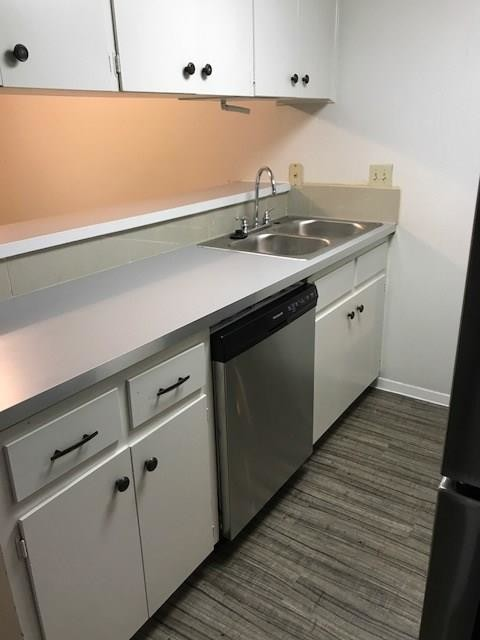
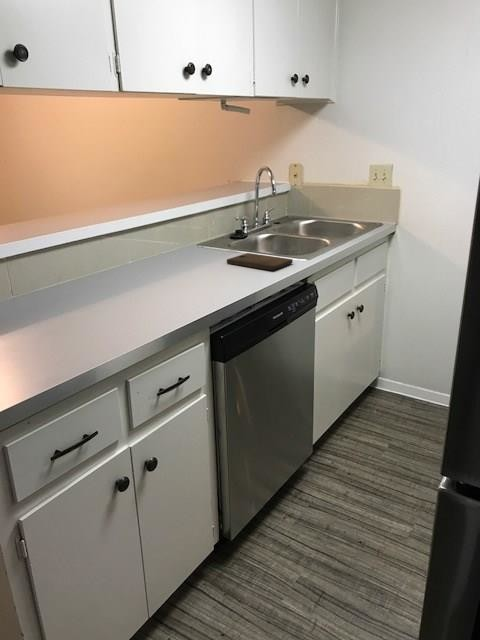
+ cutting board [226,252,294,271]
